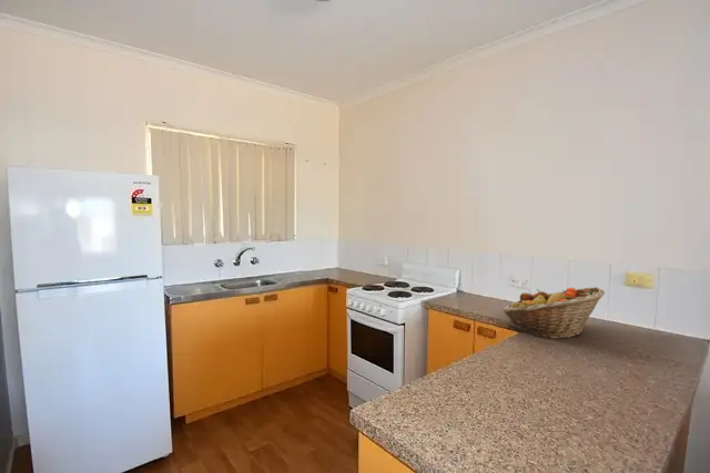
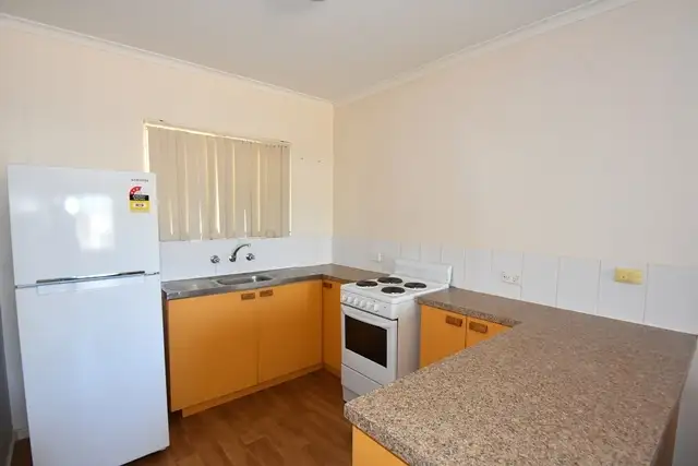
- fruit basket [501,286,606,340]
